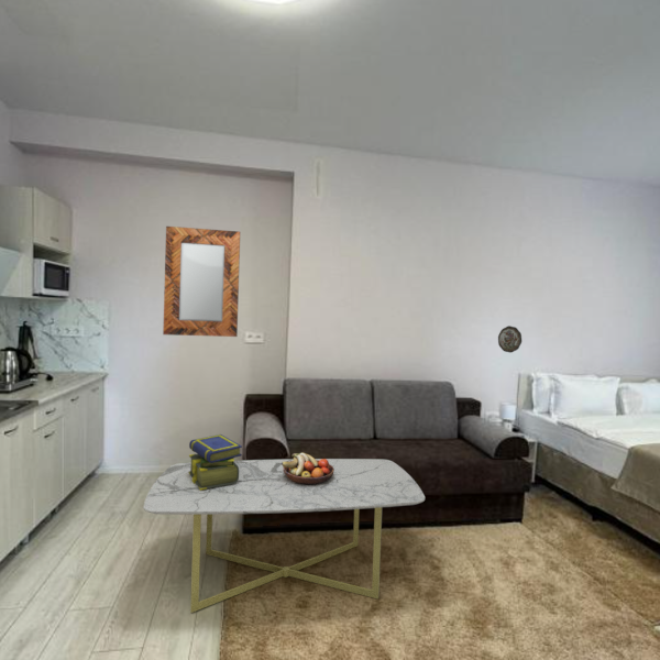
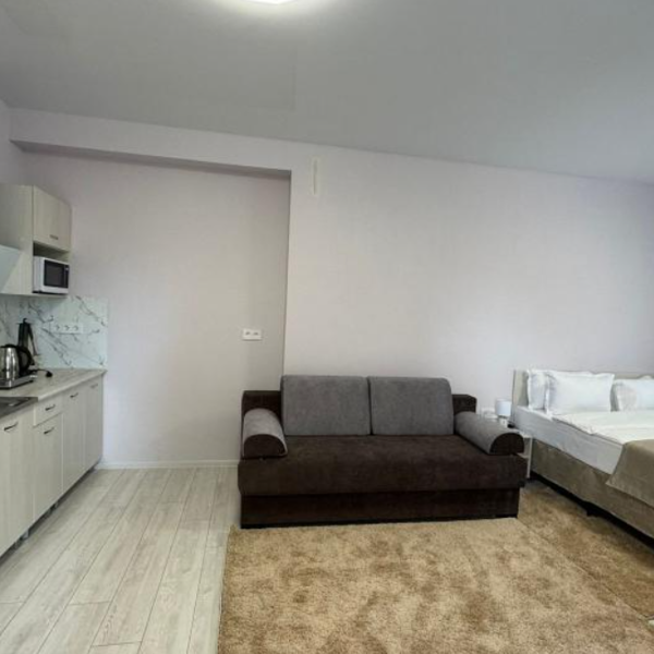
- fruit bowl [282,452,334,485]
- decorative plate [497,324,522,354]
- stack of books [188,433,243,491]
- coffee table [142,458,426,614]
- home mirror [162,226,241,338]
